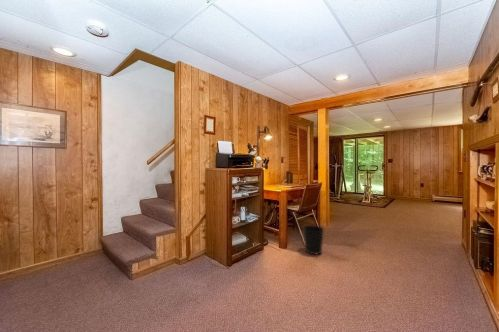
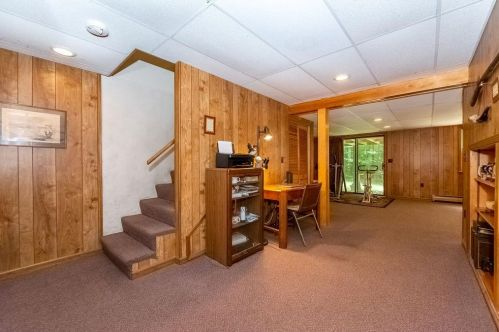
- wastebasket [302,224,325,256]
